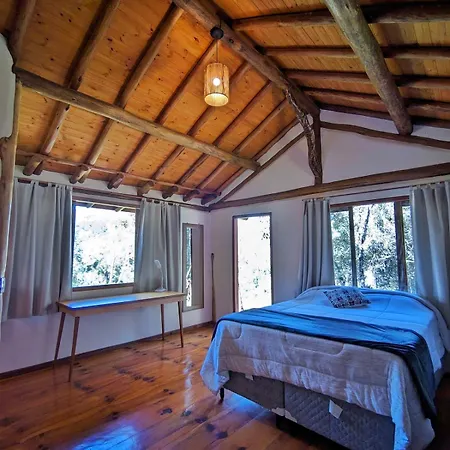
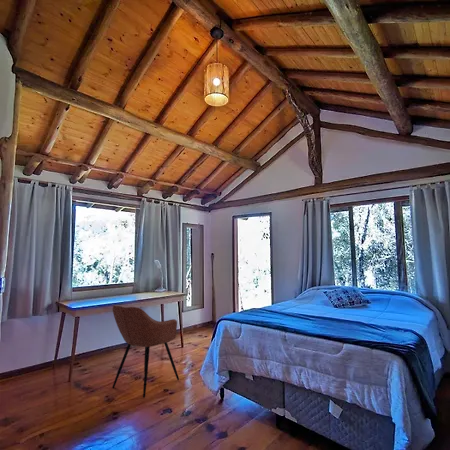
+ armchair [111,304,180,399]
